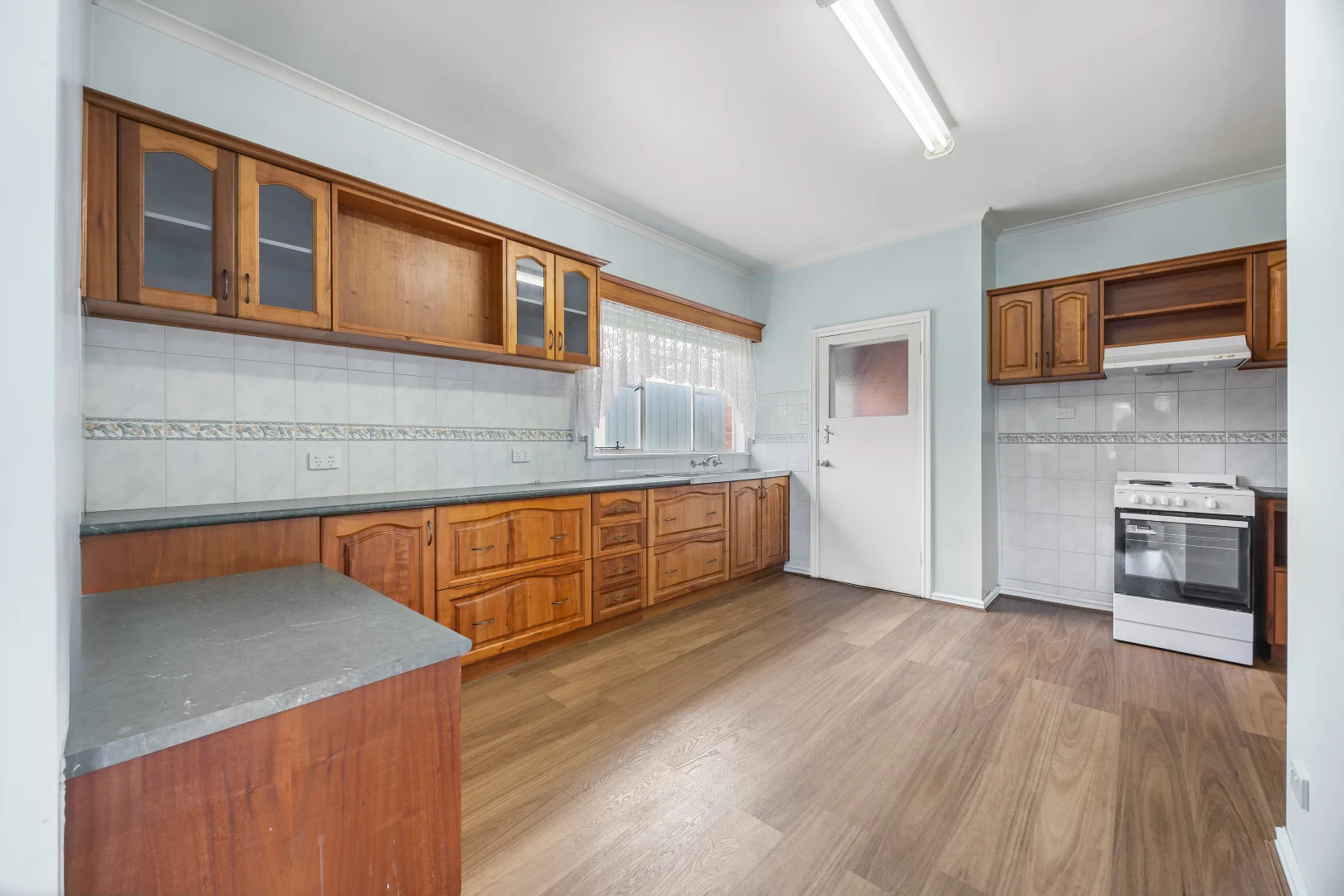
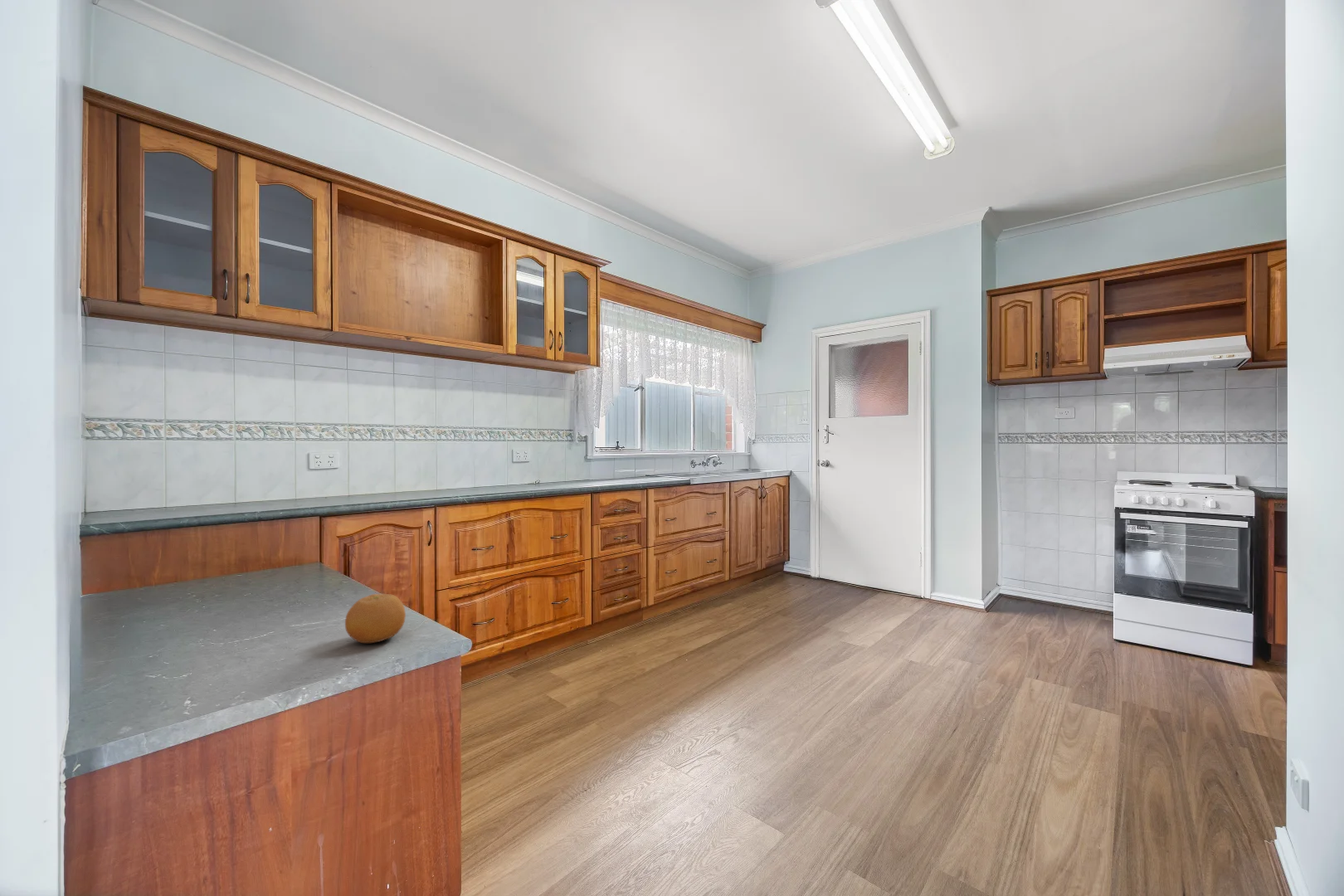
+ fruit [344,593,407,644]
